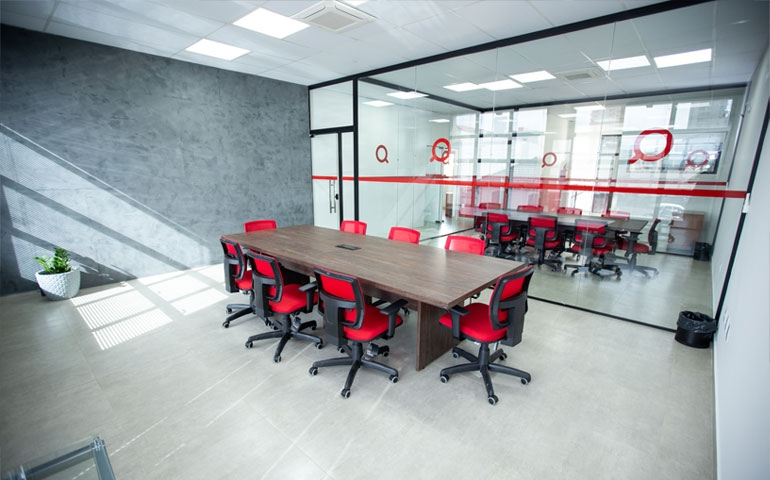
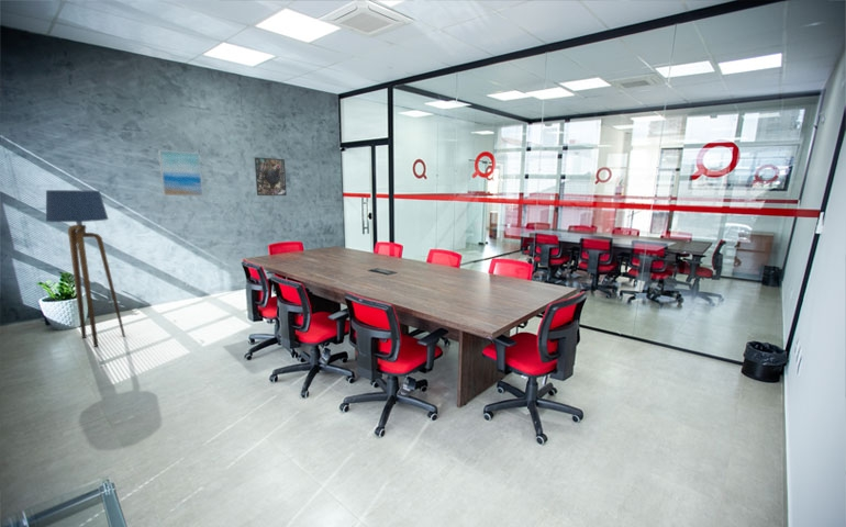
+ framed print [254,156,288,197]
+ floor lamp [45,189,126,348]
+ wall art [157,149,204,197]
